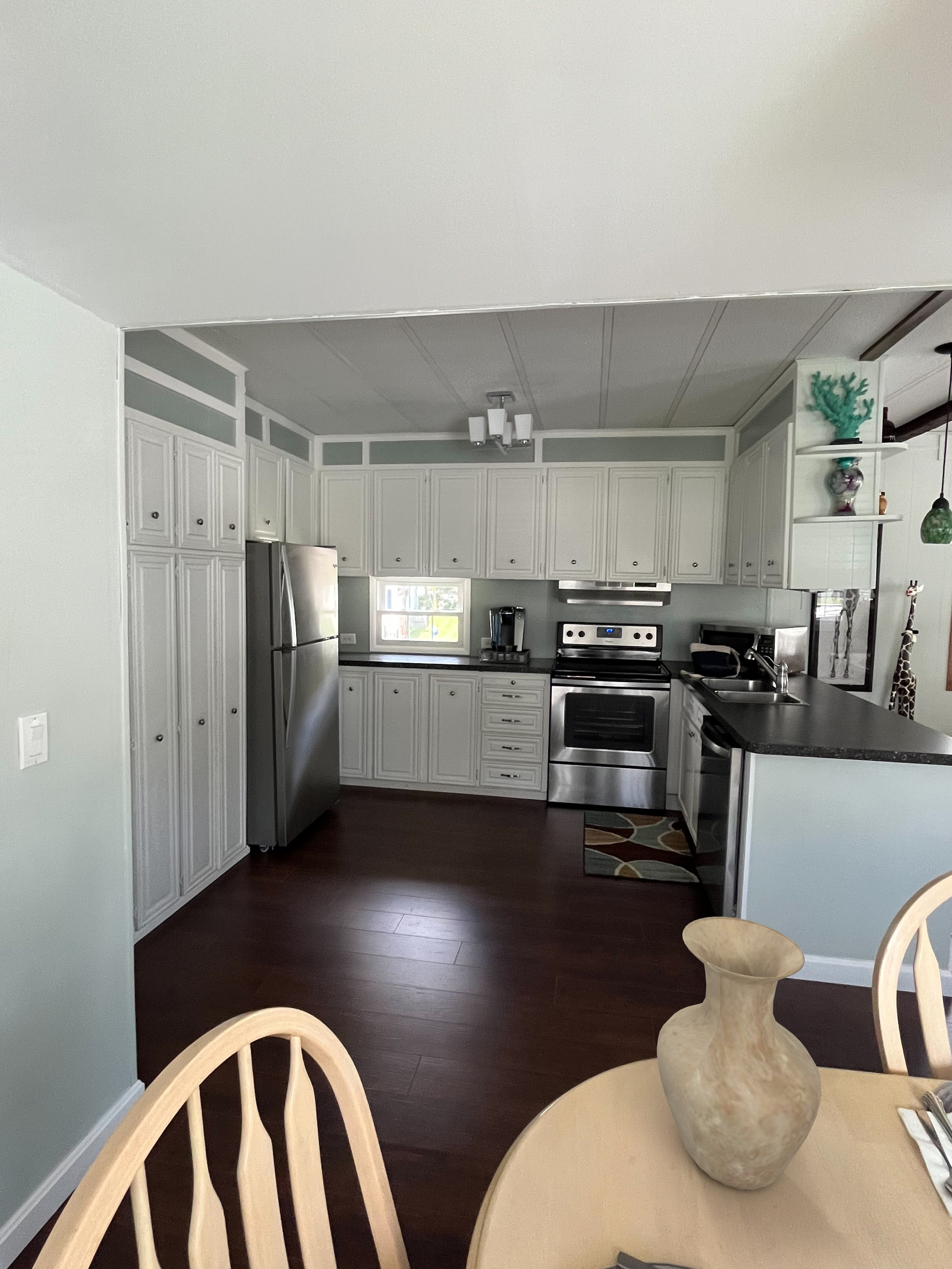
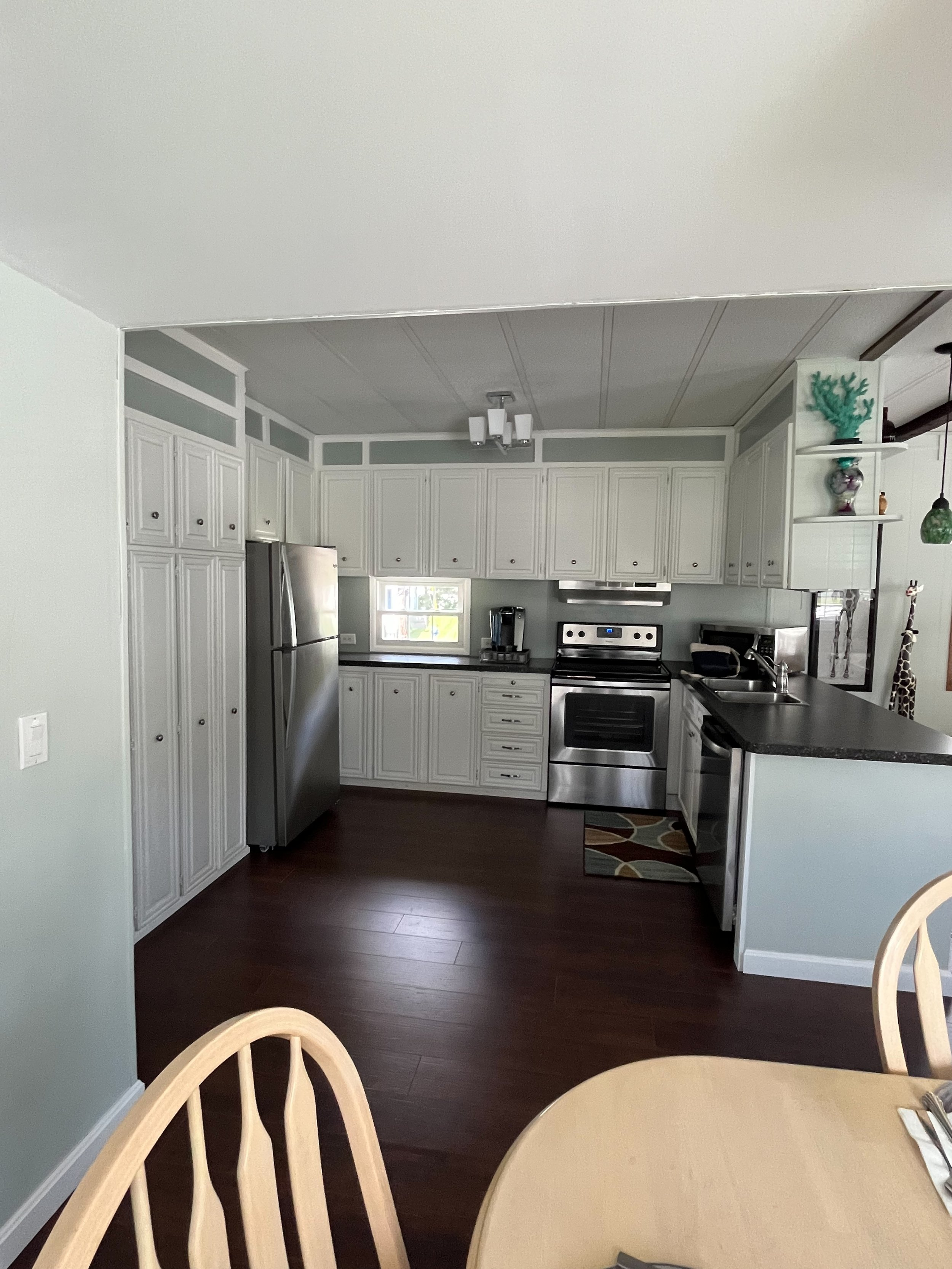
- vase [656,916,822,1191]
